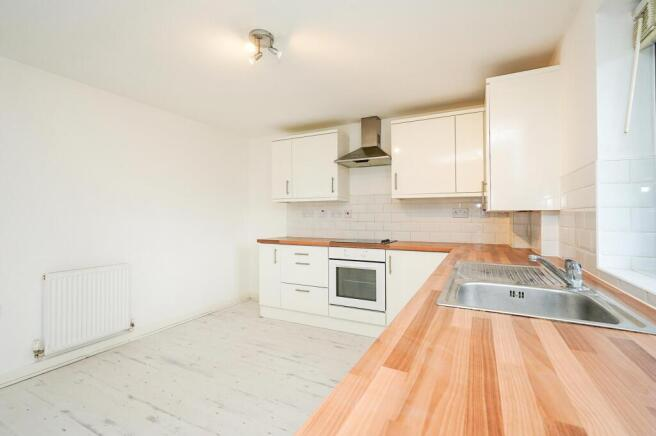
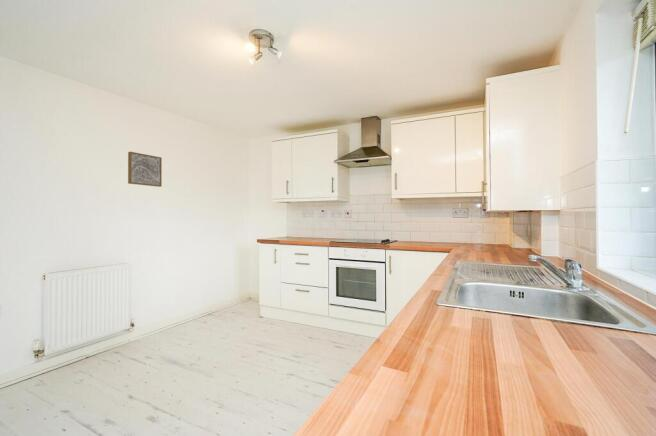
+ wall art [127,151,163,188]
